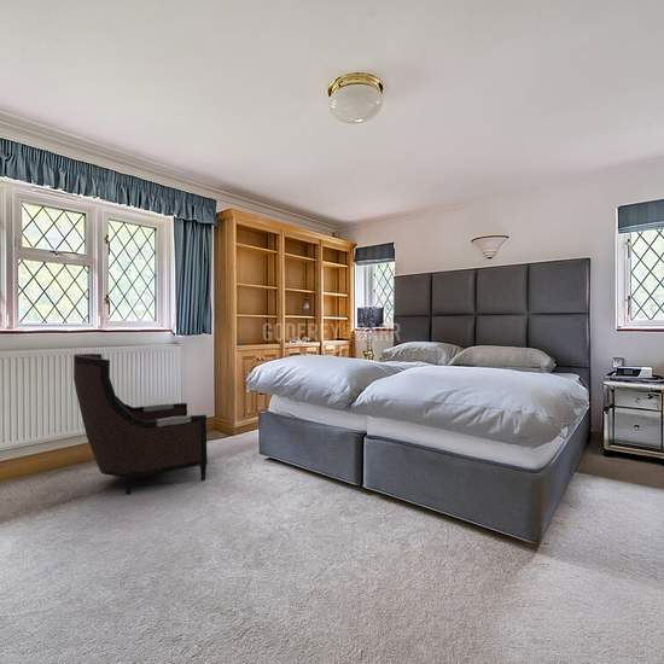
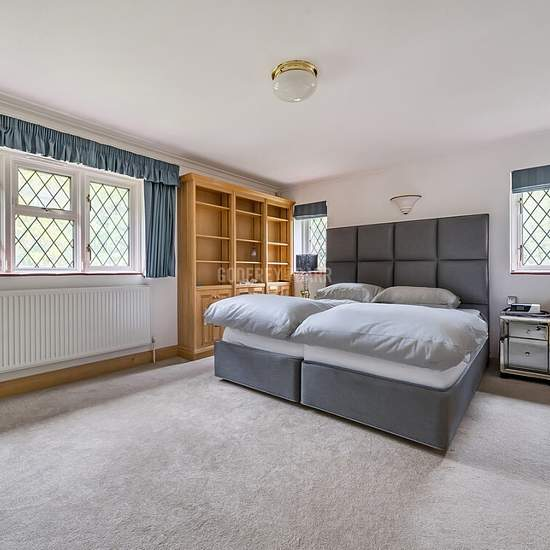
- armchair [72,353,209,496]
